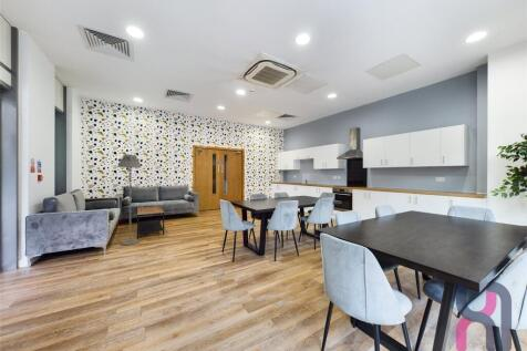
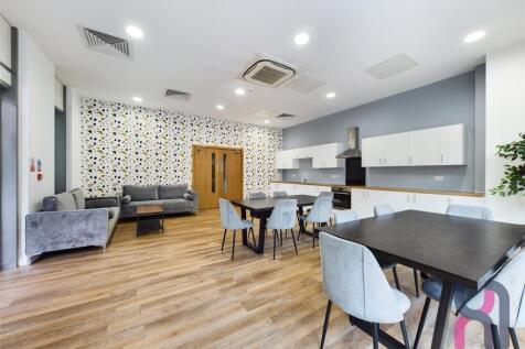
- floor lamp [117,154,143,246]
